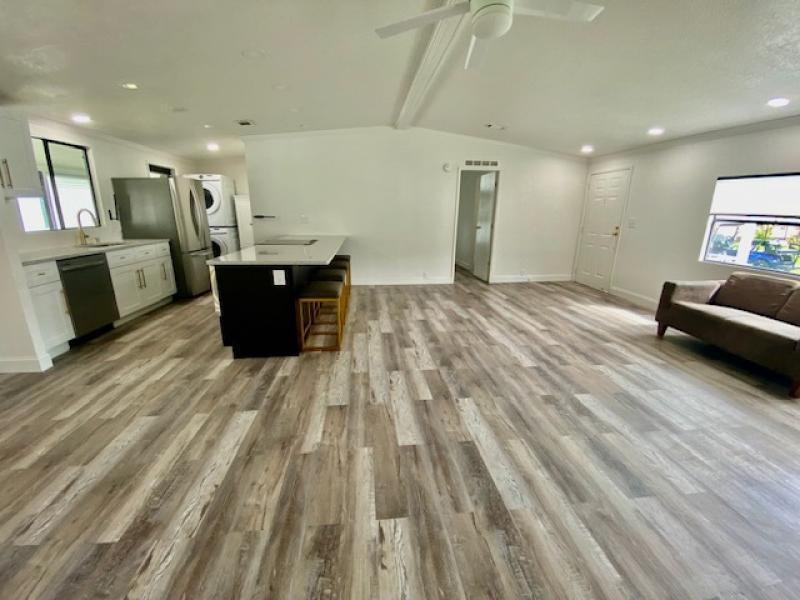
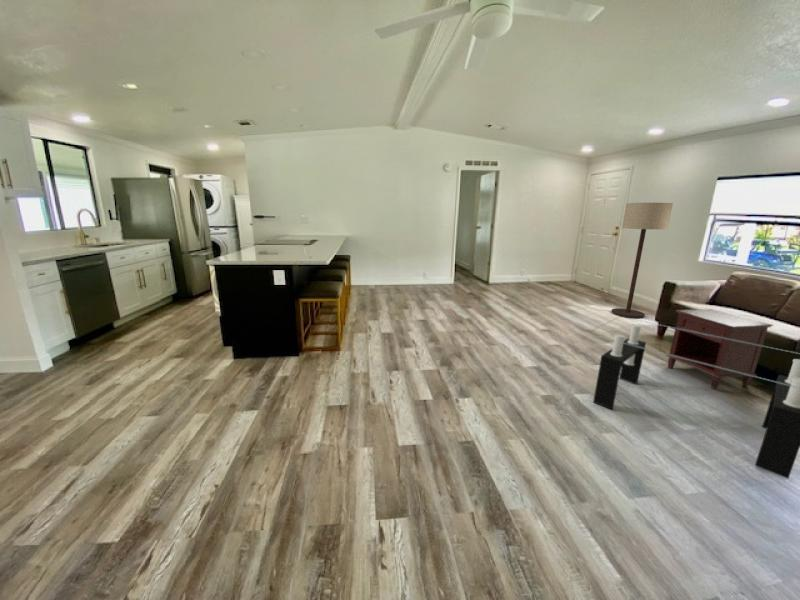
+ nightstand [666,308,774,390]
+ floor lamp [611,202,674,319]
+ coffee table [585,316,800,480]
